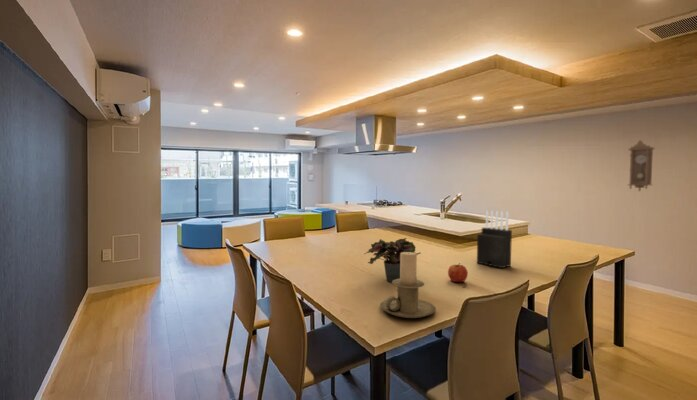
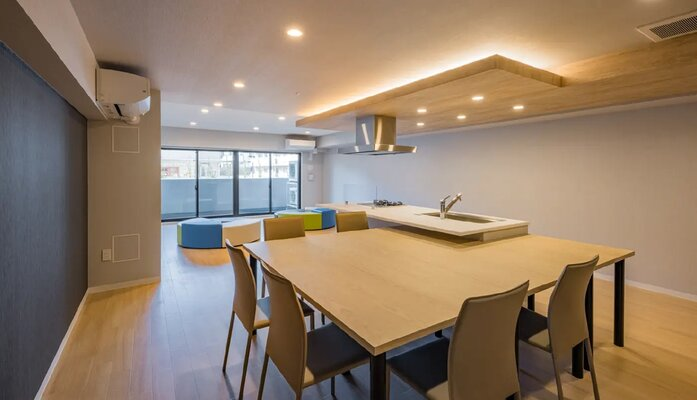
- knife block [476,209,513,269]
- candle holder [379,252,437,319]
- pendulum clock [626,139,656,192]
- potted plant [363,237,422,283]
- fruit [447,262,469,283]
